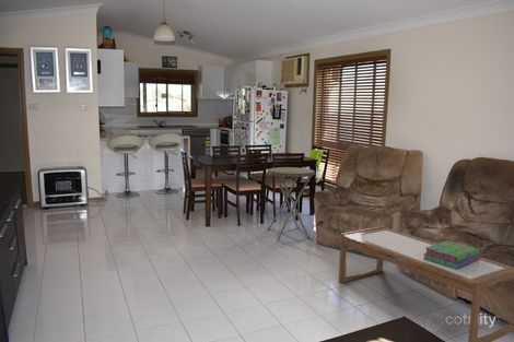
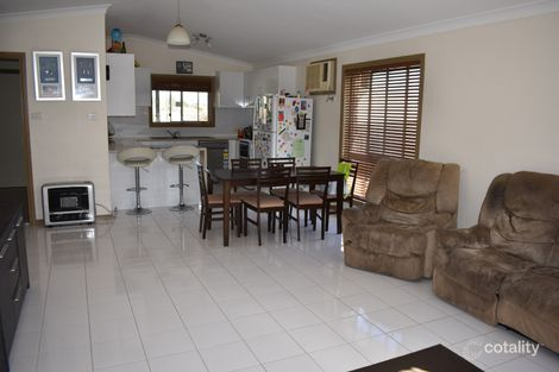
- stack of books [423,239,481,270]
- coffee table [338,225,514,342]
- side table [267,166,316,241]
